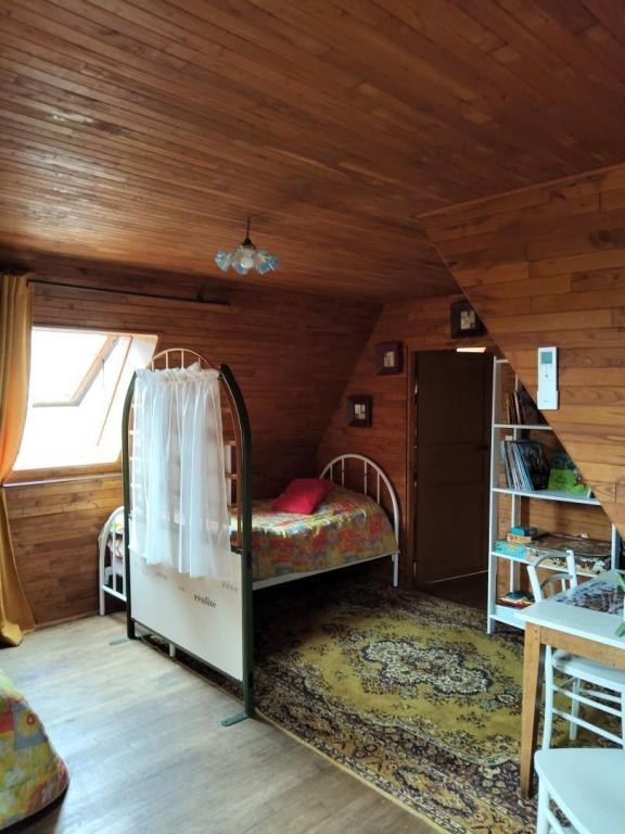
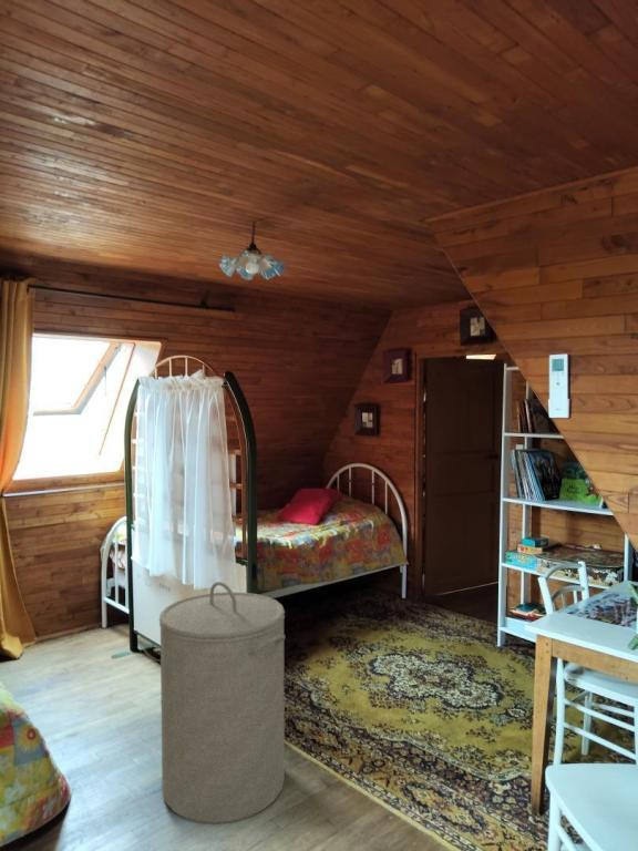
+ laundry hamper [158,581,286,824]
